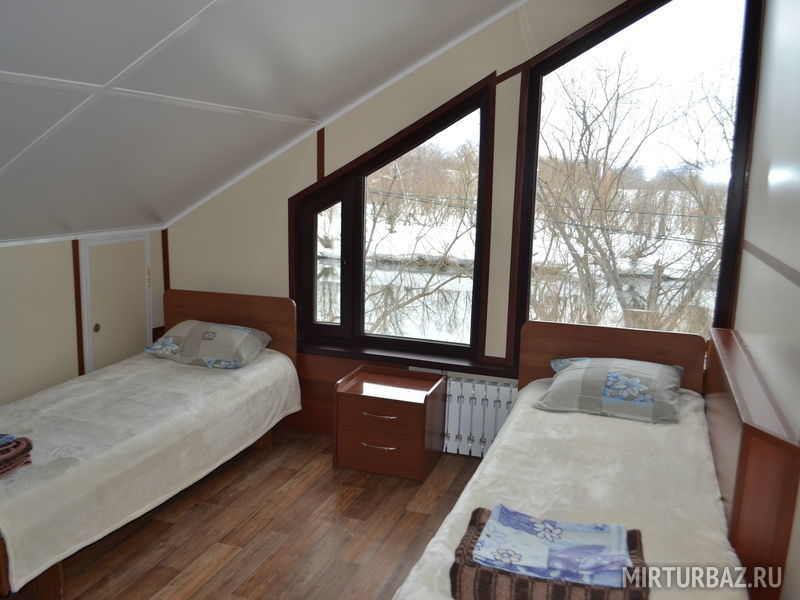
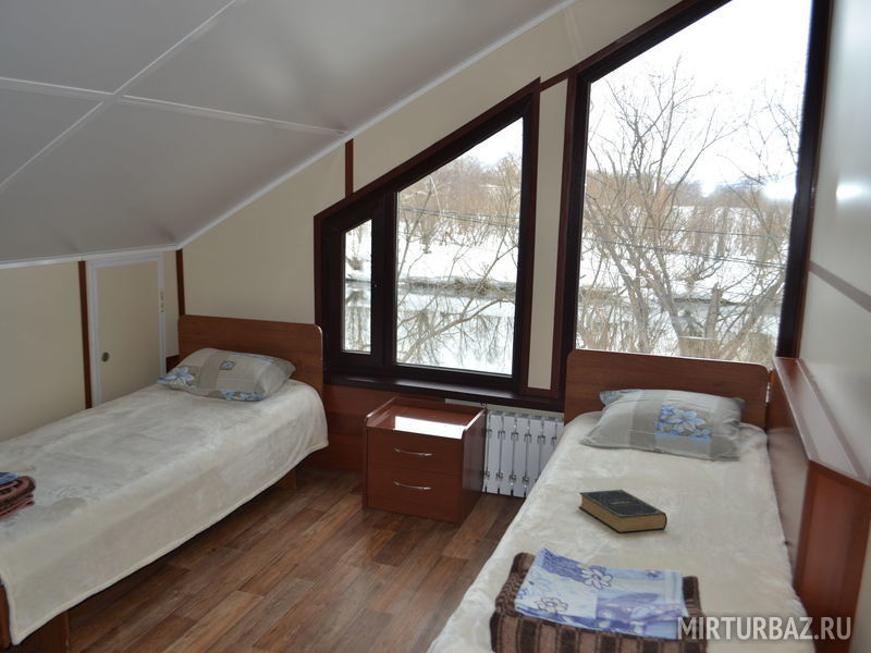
+ book [578,489,668,534]
